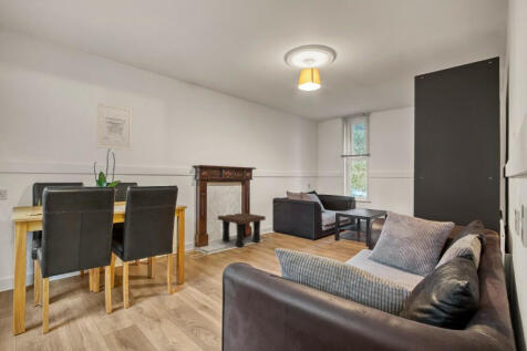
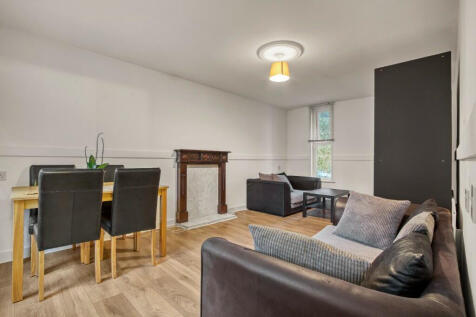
- side table [217,213,267,248]
- wall art [96,102,133,152]
